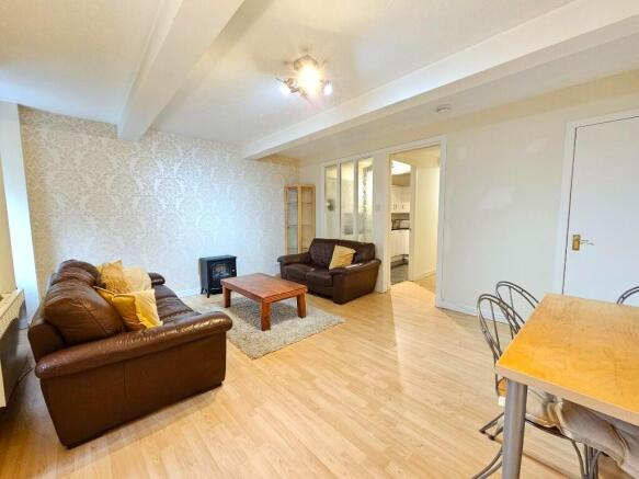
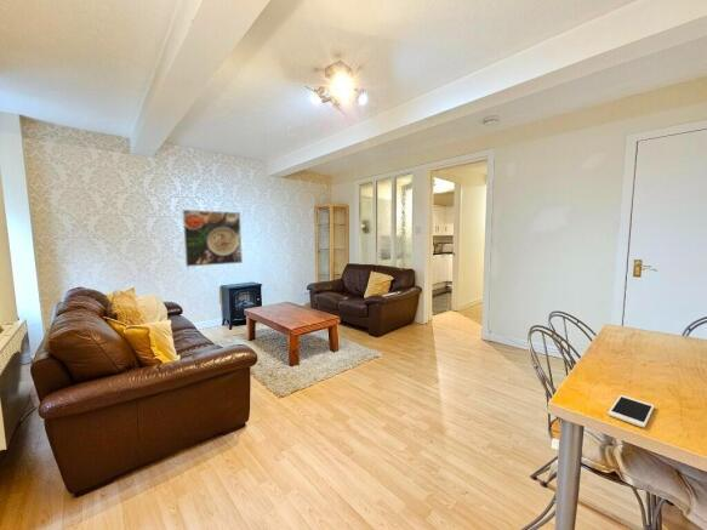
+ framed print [182,209,244,268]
+ cell phone [606,394,655,429]
